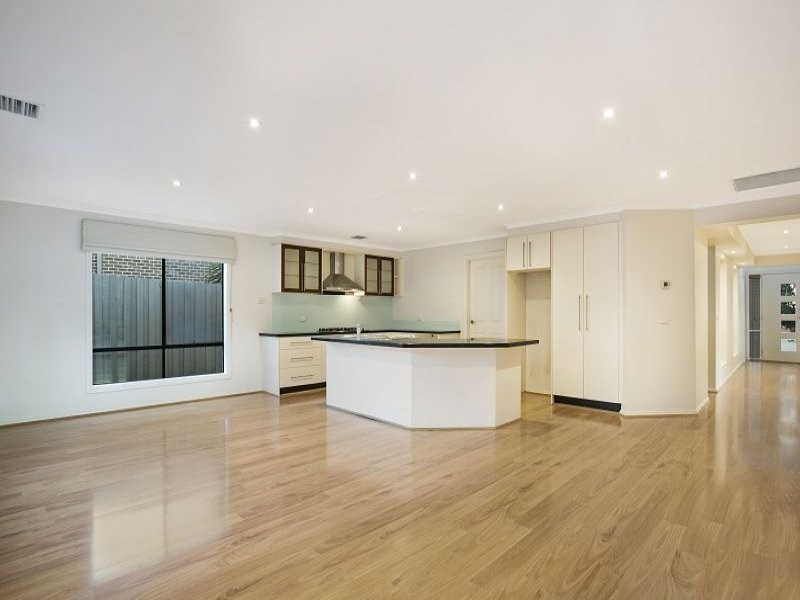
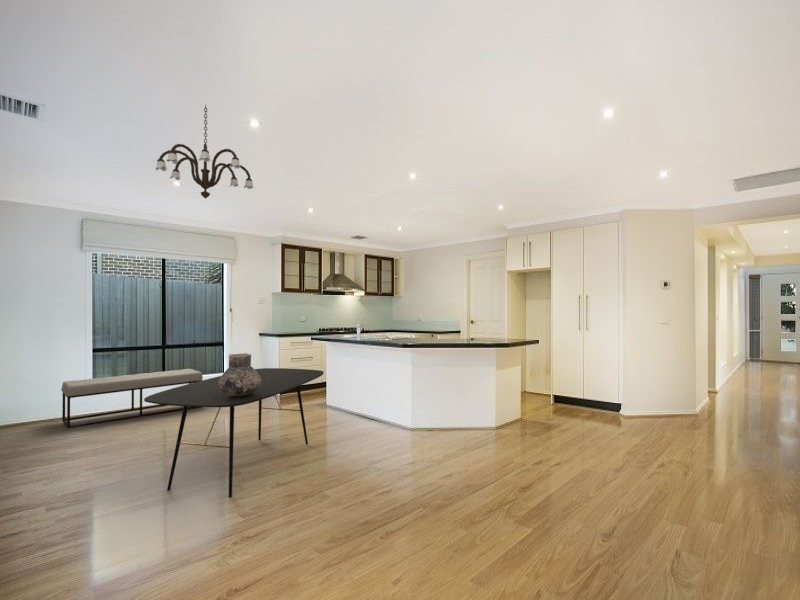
+ vase [218,352,261,396]
+ dining table [143,367,325,499]
+ chandelier [155,104,254,200]
+ bench [60,368,204,429]
